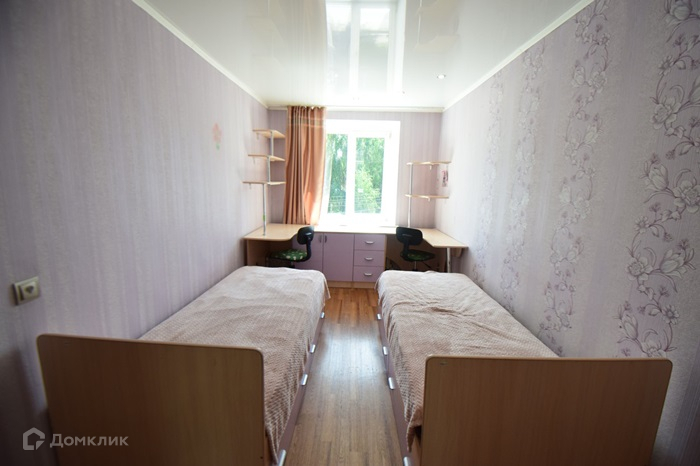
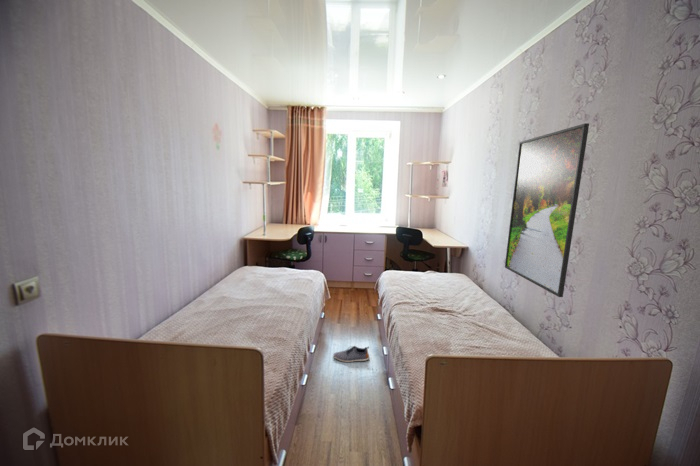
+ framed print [504,122,590,298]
+ shoe [332,345,371,363]
